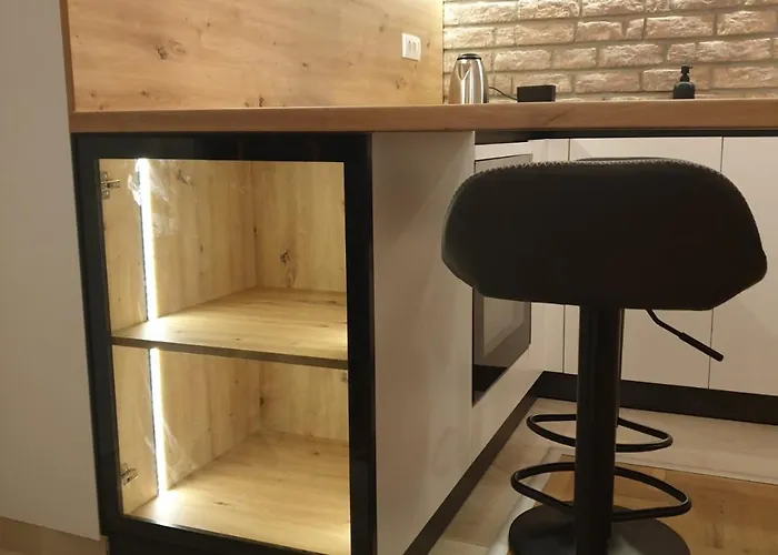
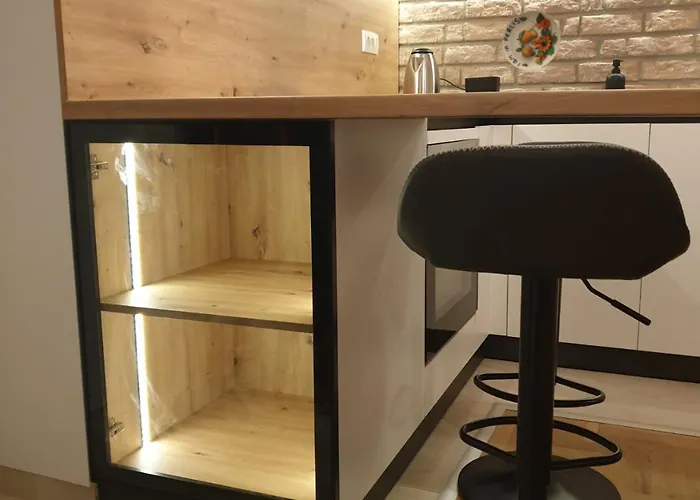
+ decorative plate [501,10,562,71]
